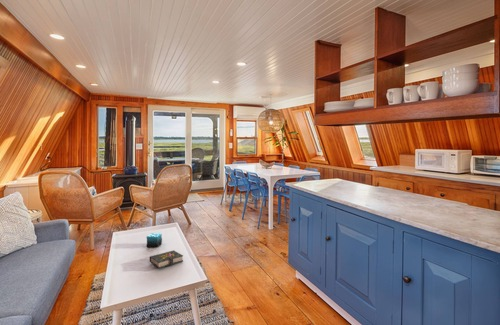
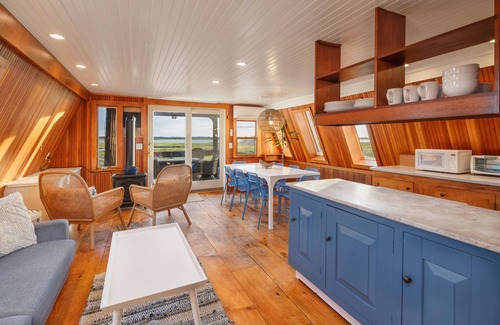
- candle [146,230,163,248]
- book [149,249,184,269]
